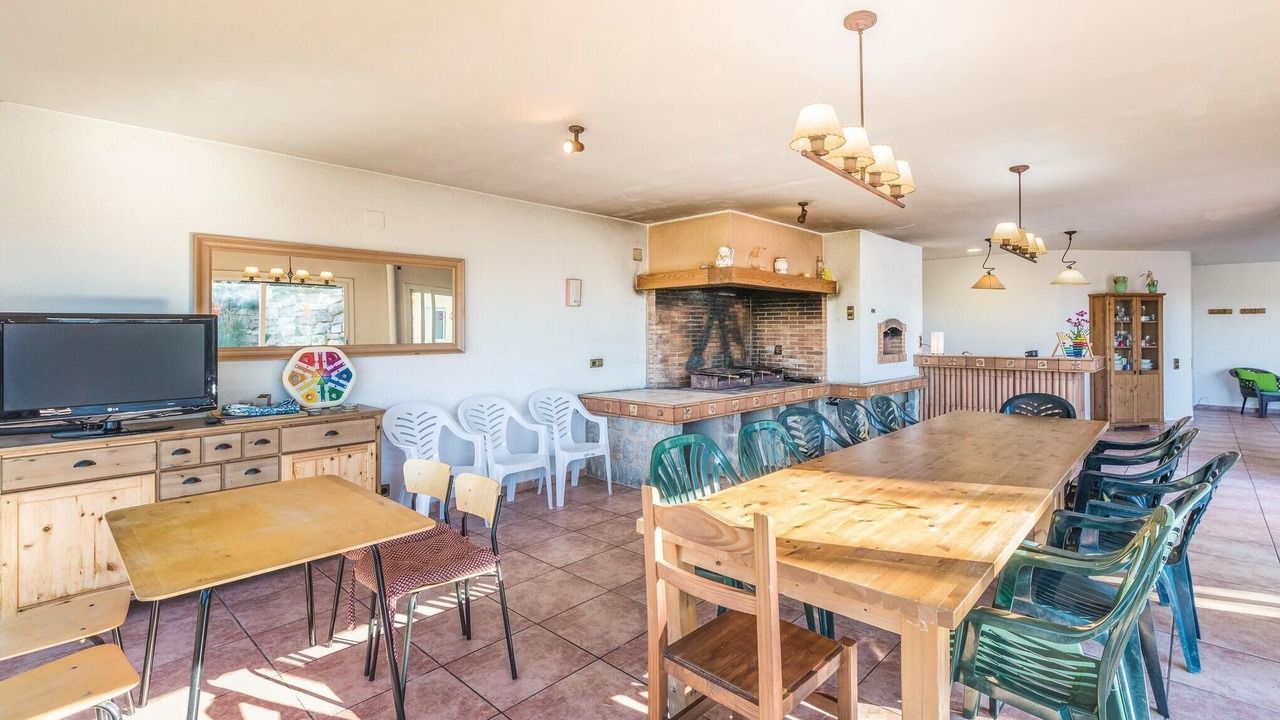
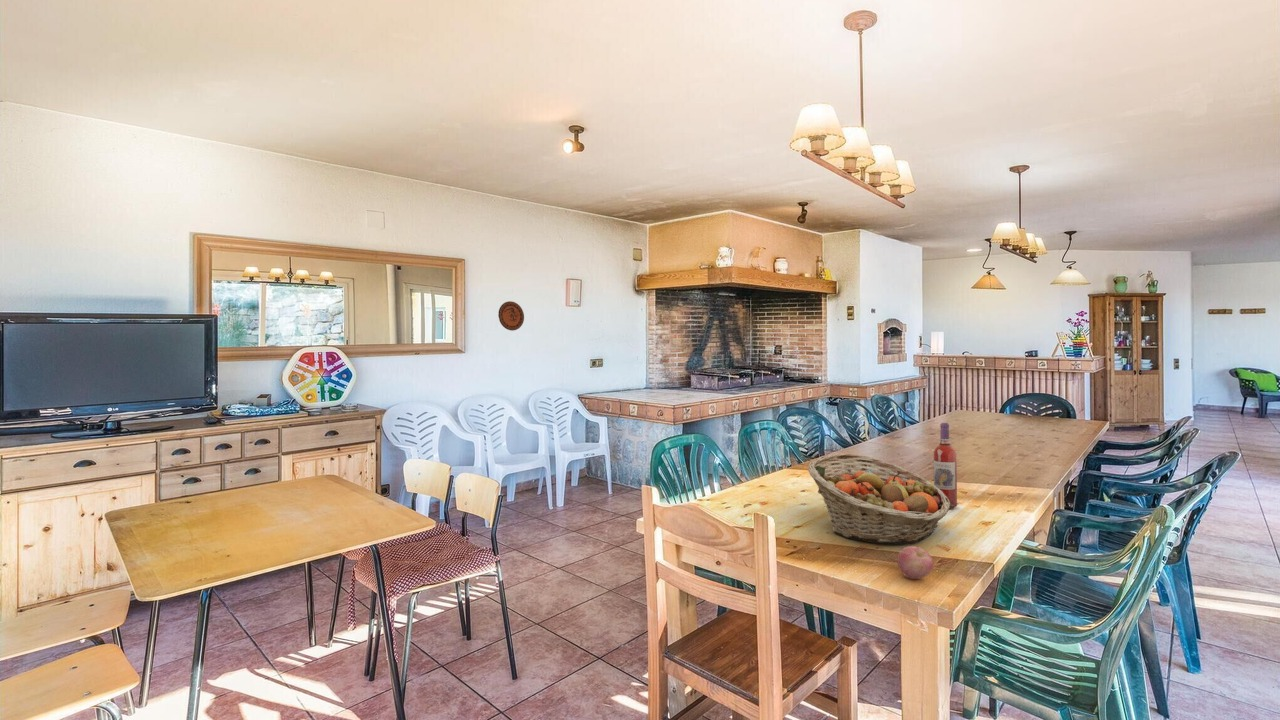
+ apple [897,545,935,580]
+ fruit basket [807,453,951,545]
+ wine bottle [933,422,958,509]
+ decorative plate [497,300,525,332]
